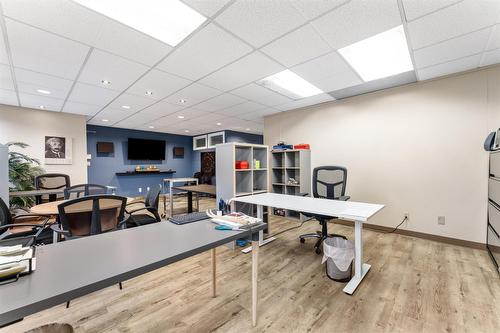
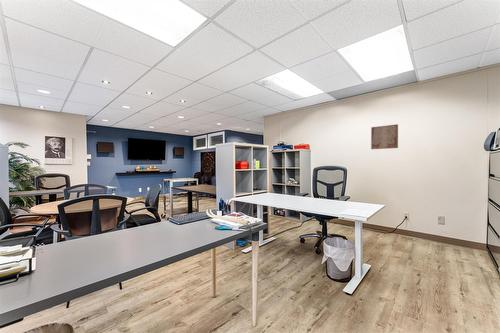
+ wall art [370,124,399,150]
